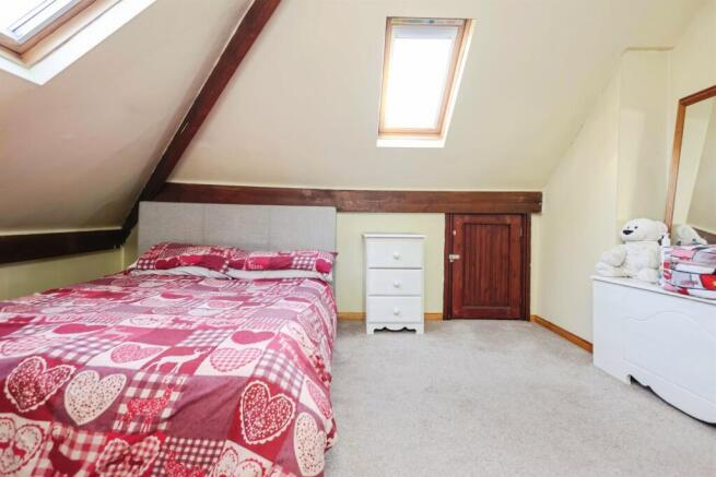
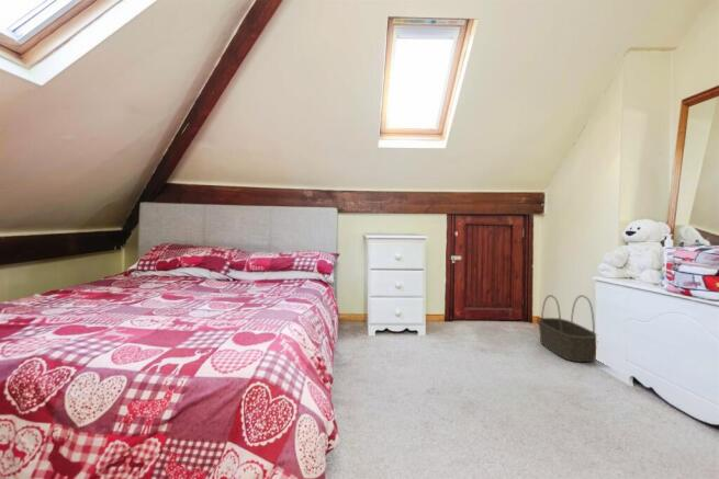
+ basket [538,294,597,363]
